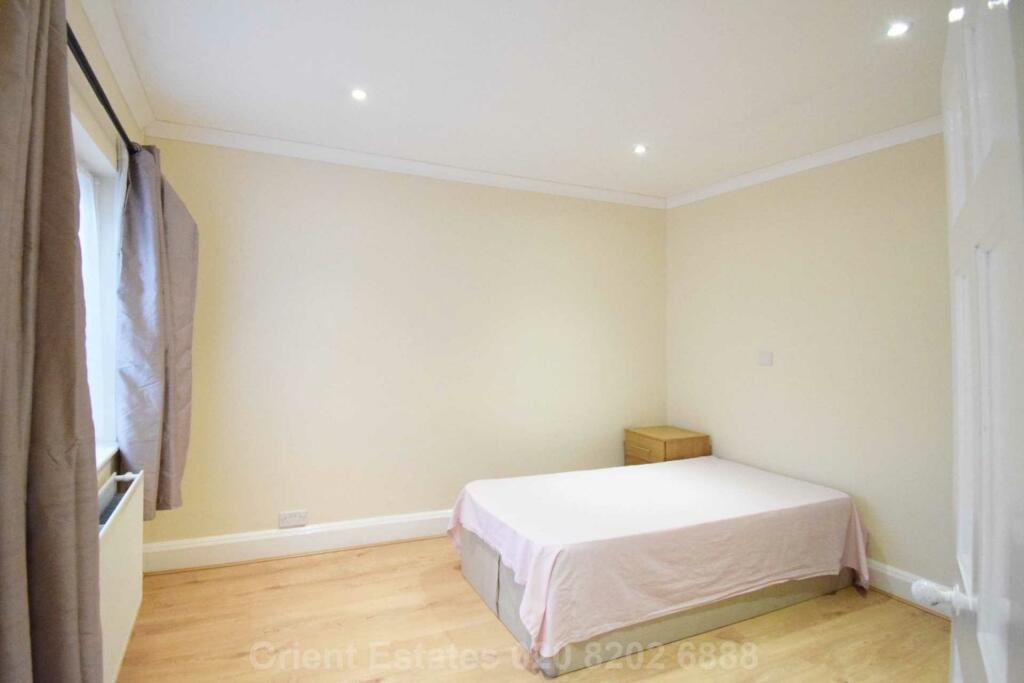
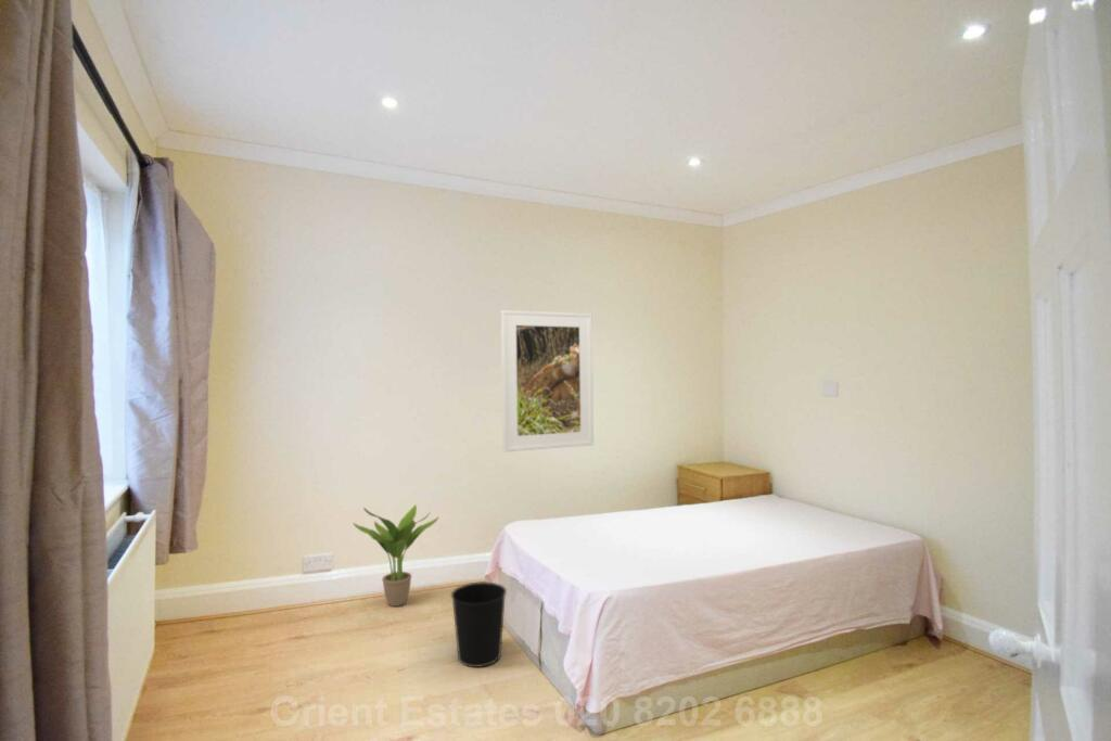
+ potted plant [353,504,439,608]
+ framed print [500,309,595,453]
+ wastebasket [450,580,508,668]
